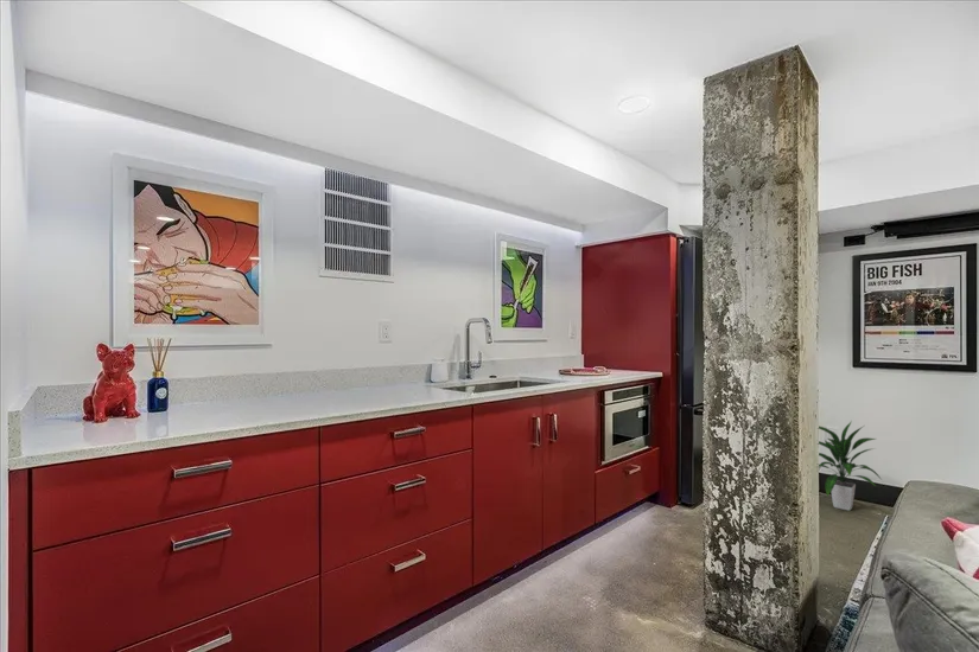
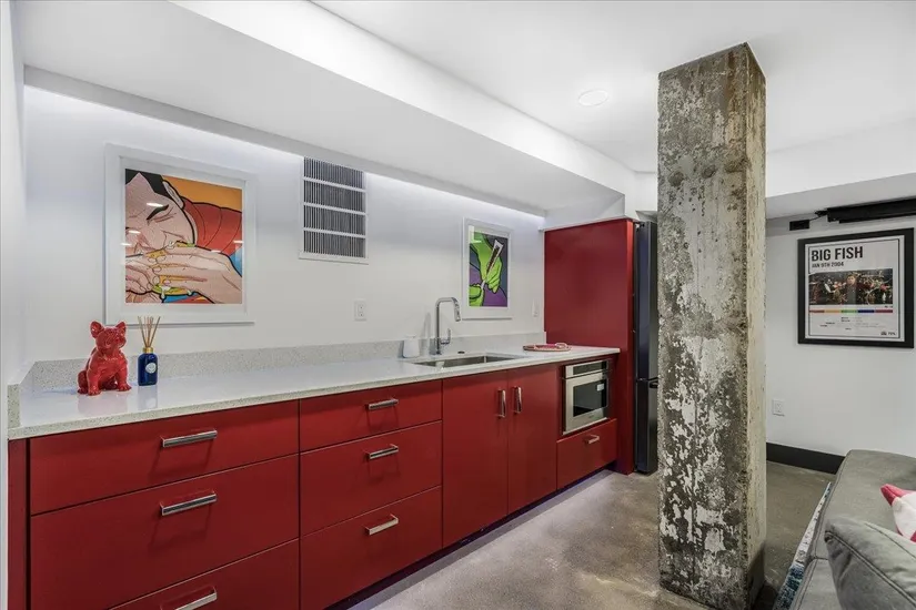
- indoor plant [818,420,883,512]
